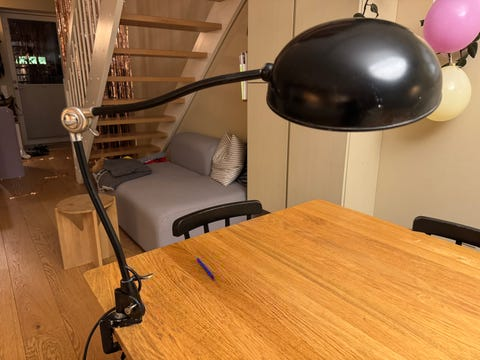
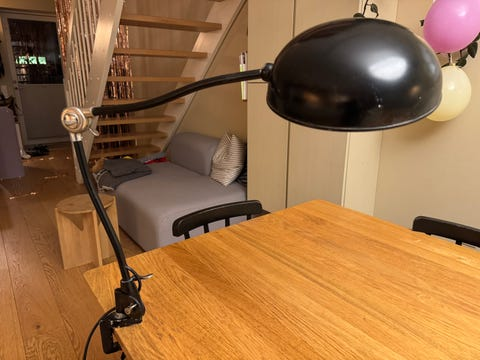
- pen [196,257,215,279]
